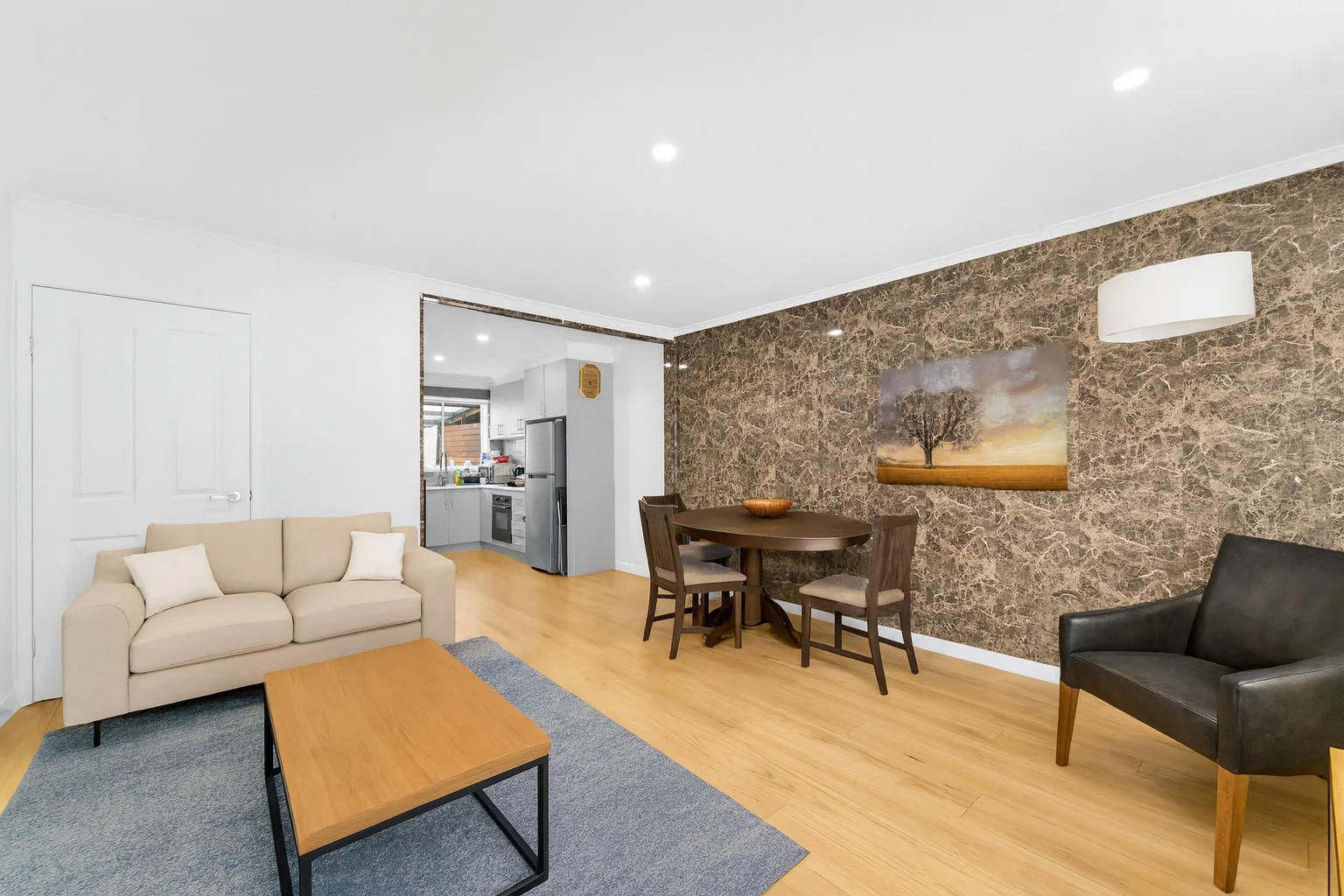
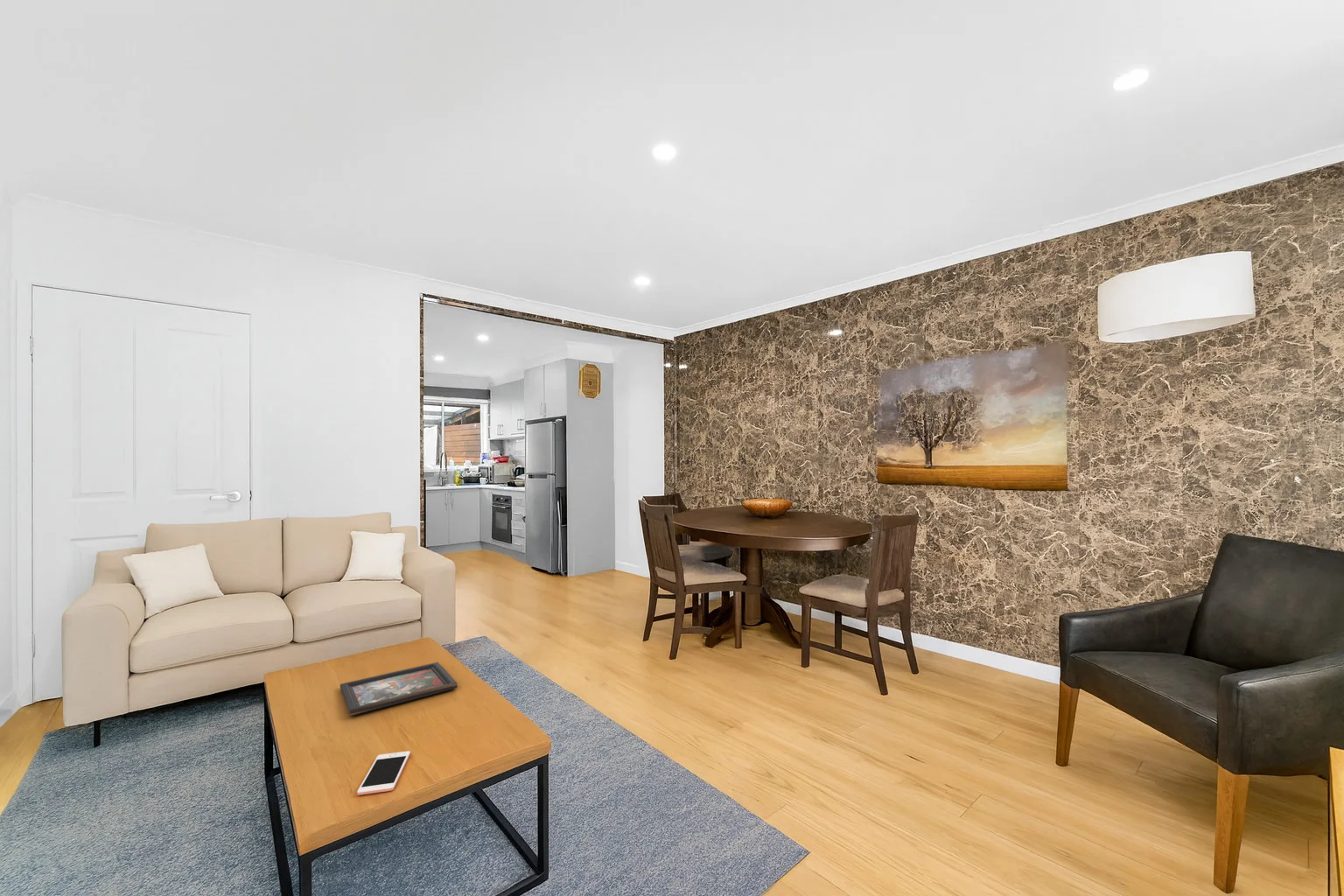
+ decorative tray [339,662,458,717]
+ cell phone [356,751,411,796]
